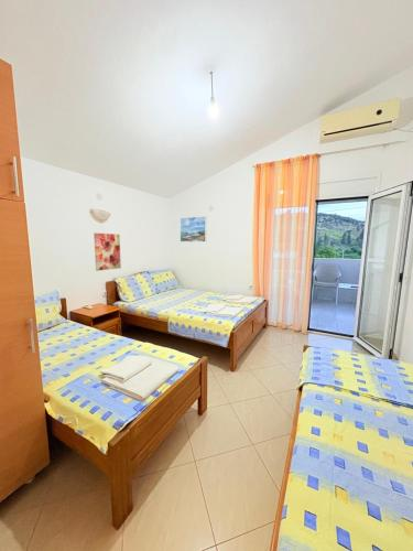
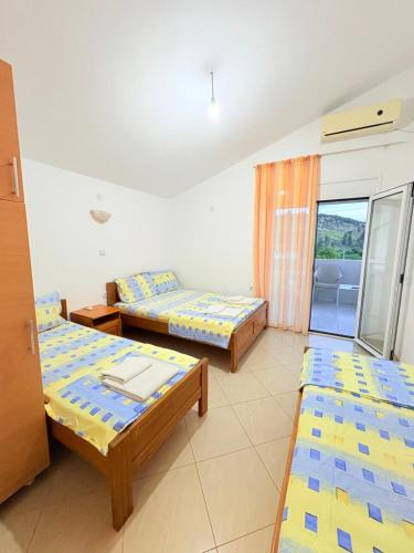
- wall art [93,233,122,272]
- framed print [178,215,207,242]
